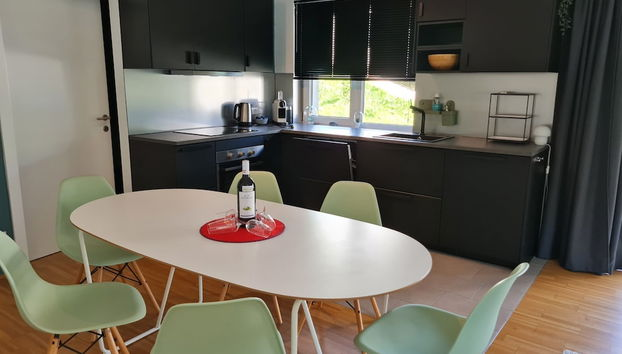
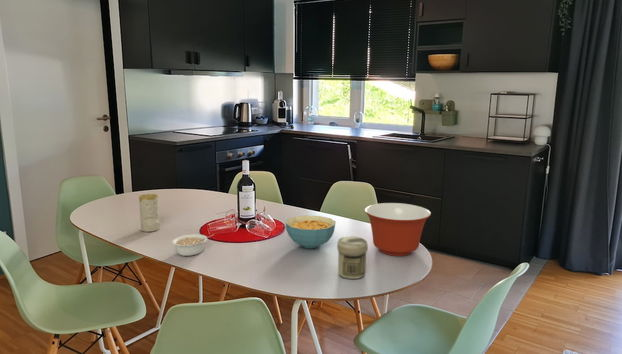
+ cereal bowl [284,214,337,249]
+ candle [138,193,160,233]
+ legume [171,233,216,257]
+ jar [336,236,369,280]
+ mixing bowl [364,202,432,257]
